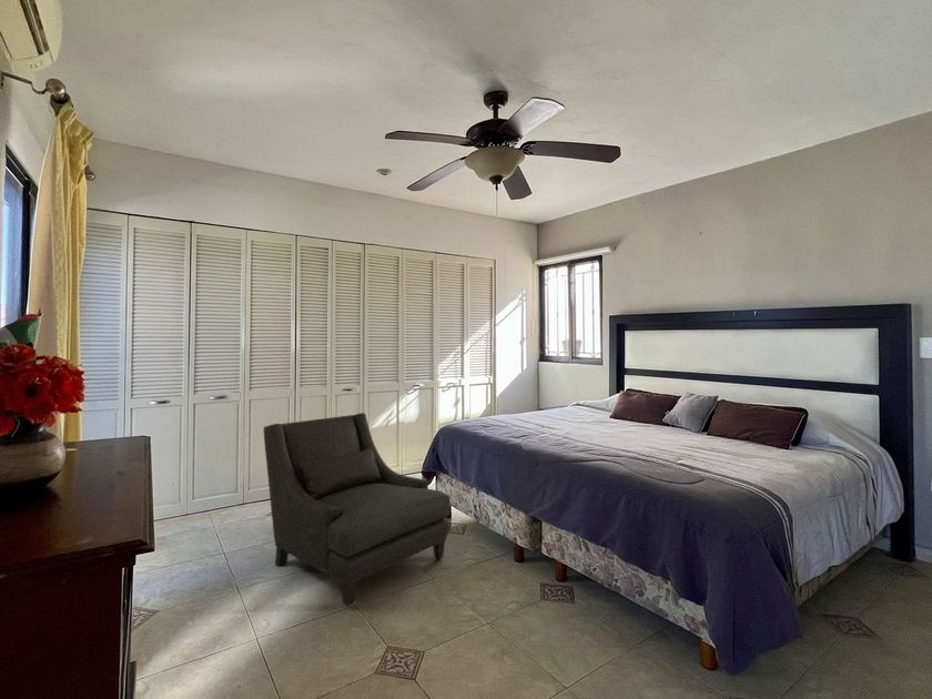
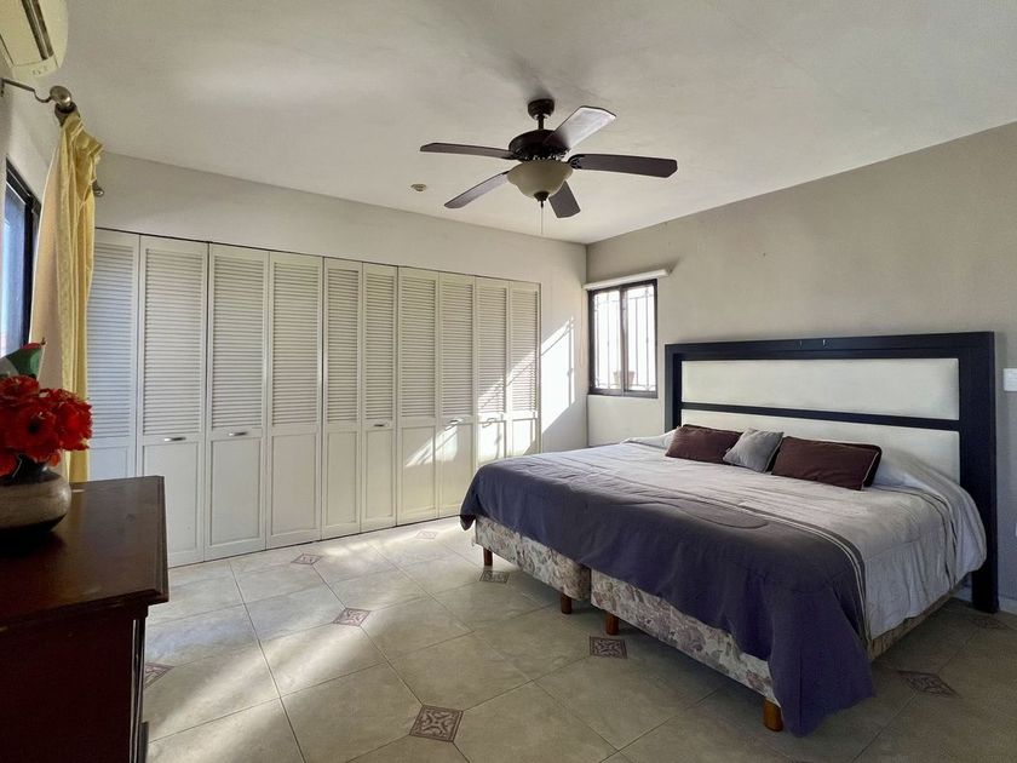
- armchair [263,412,452,607]
